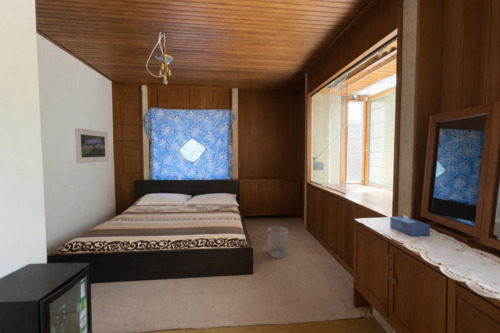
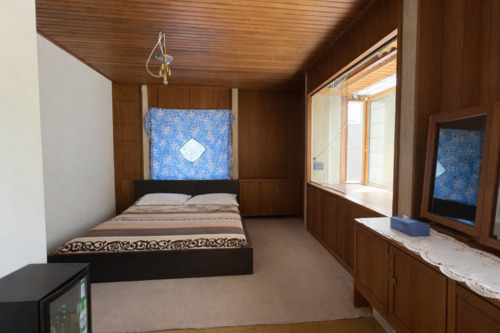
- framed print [74,127,110,164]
- wastebasket [267,226,289,259]
